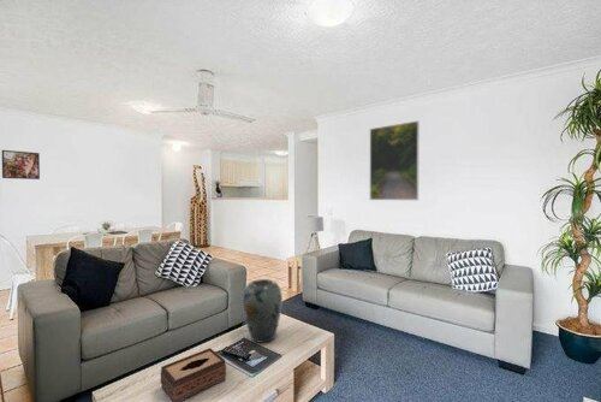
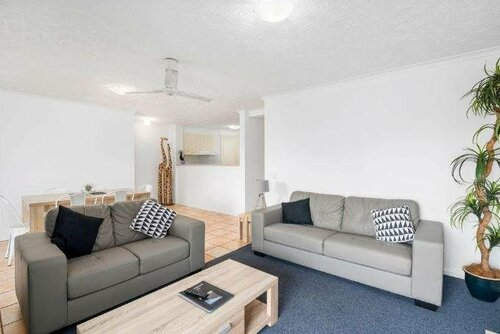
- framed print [369,119,421,201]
- tissue box [160,347,227,402]
- vase [242,278,284,344]
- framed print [1,149,41,181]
